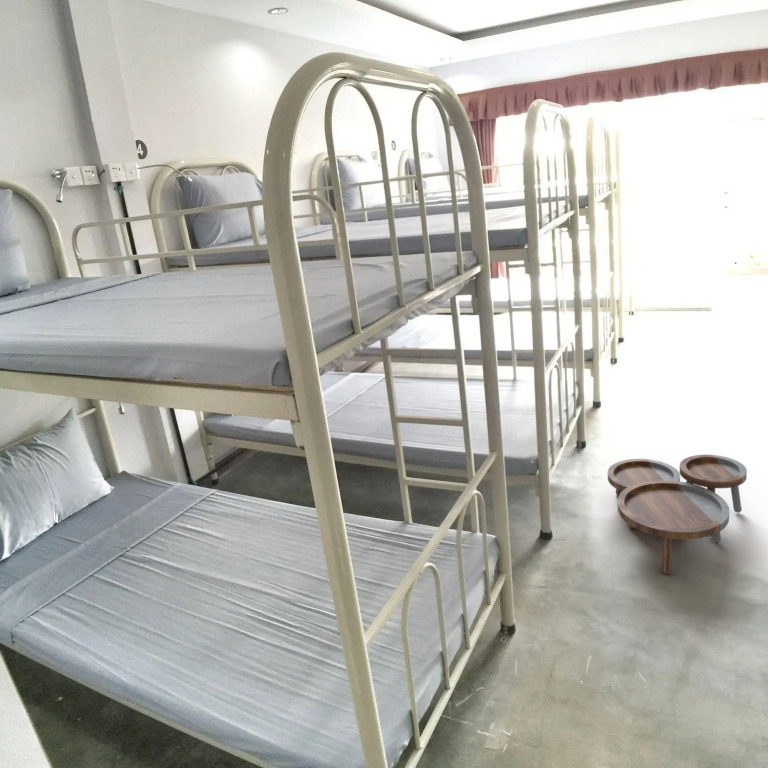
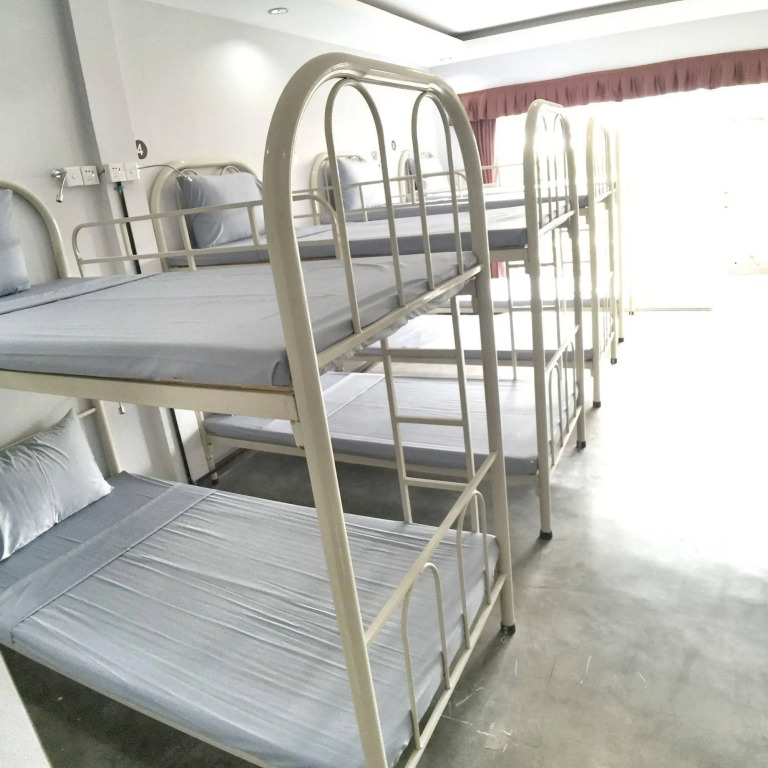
- nesting tables [607,454,748,576]
